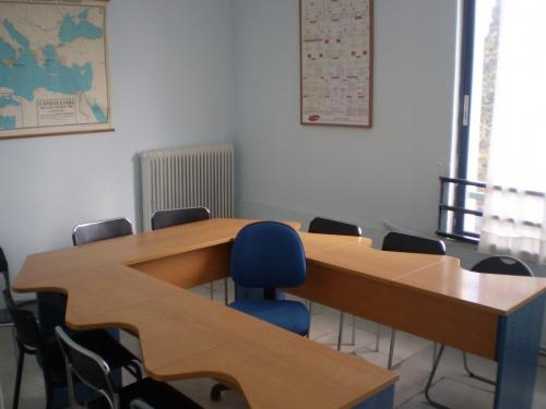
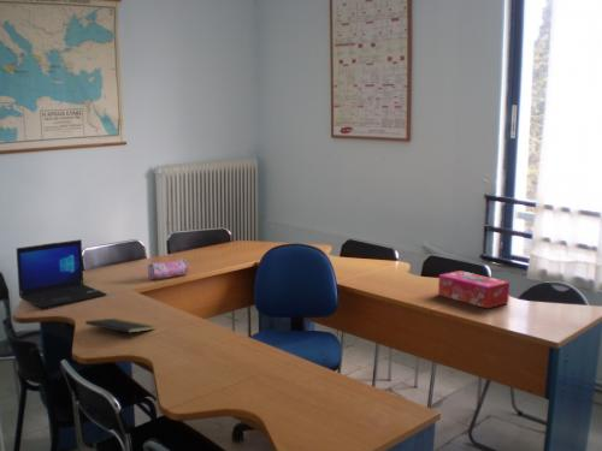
+ tissue box [437,269,510,309]
+ notepad [84,318,157,342]
+ laptop [16,238,108,309]
+ pencil case [147,257,190,280]
